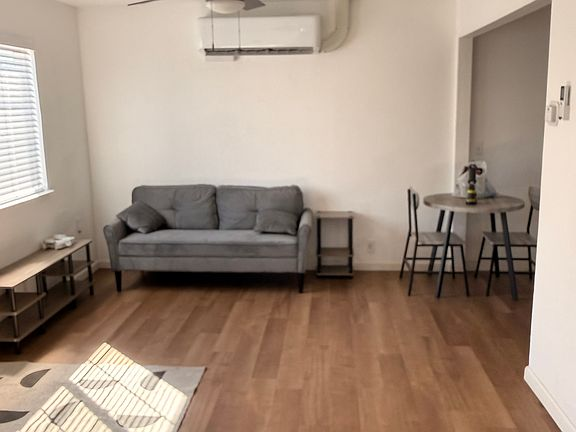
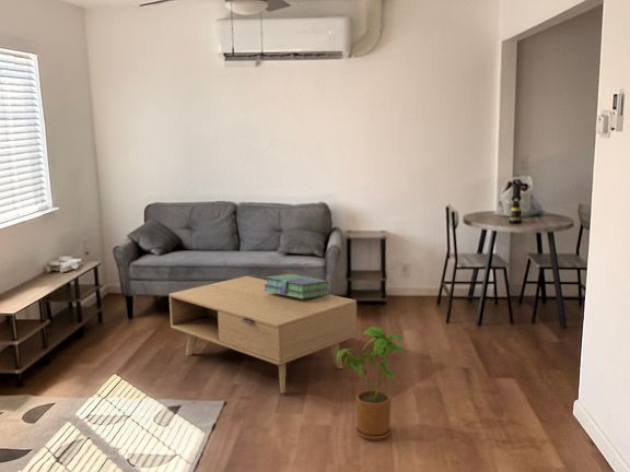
+ house plant [337,326,405,441]
+ stack of books [264,273,330,298]
+ coffee table [168,275,358,394]
